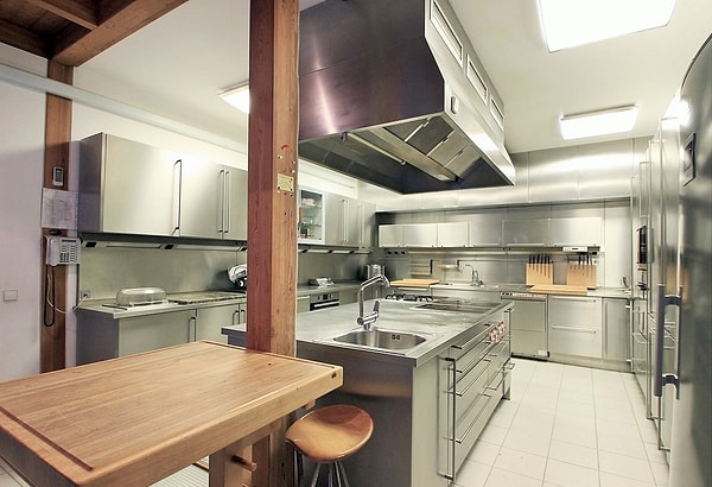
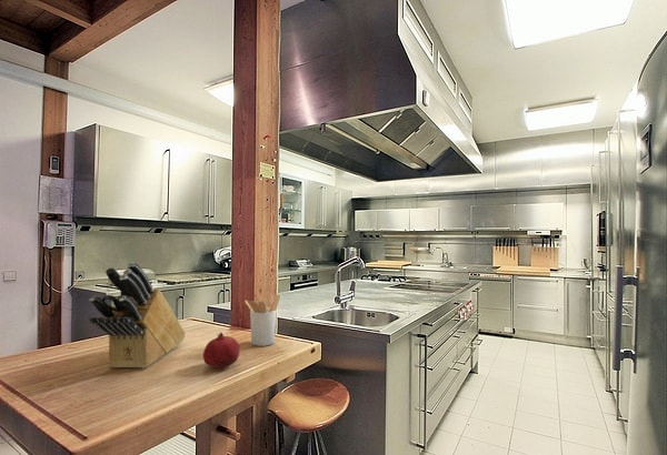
+ knife block [88,261,187,370]
+ utensil holder [243,294,281,347]
+ fruit [202,332,240,368]
